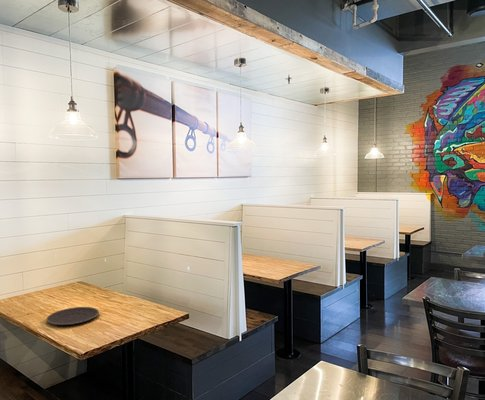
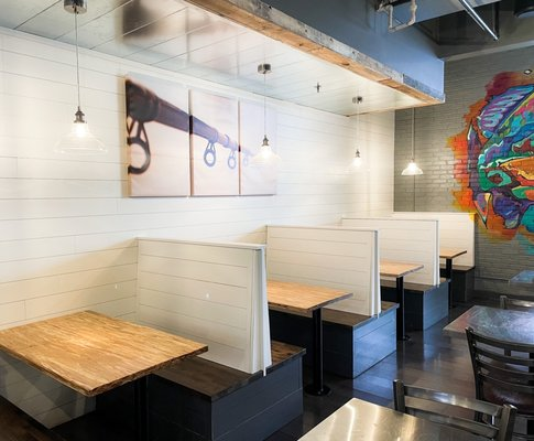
- plate [45,306,100,326]
